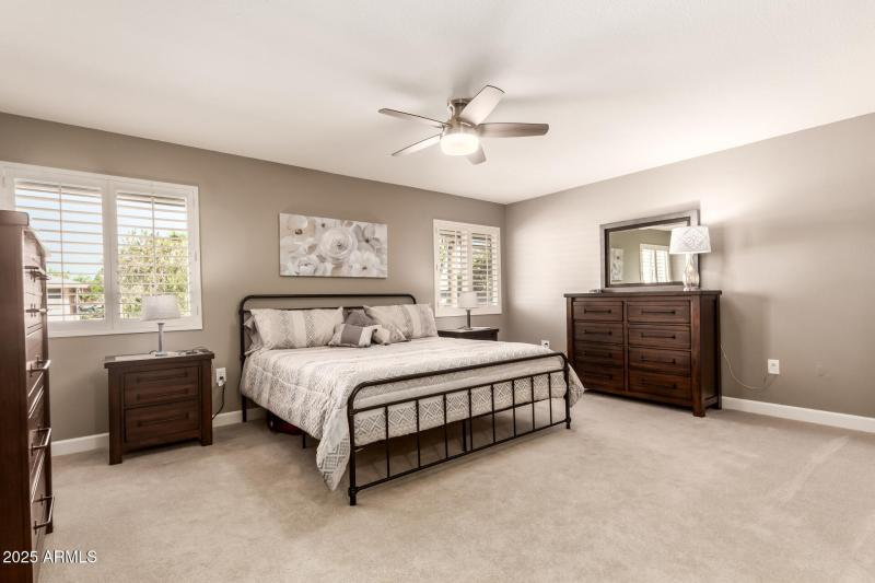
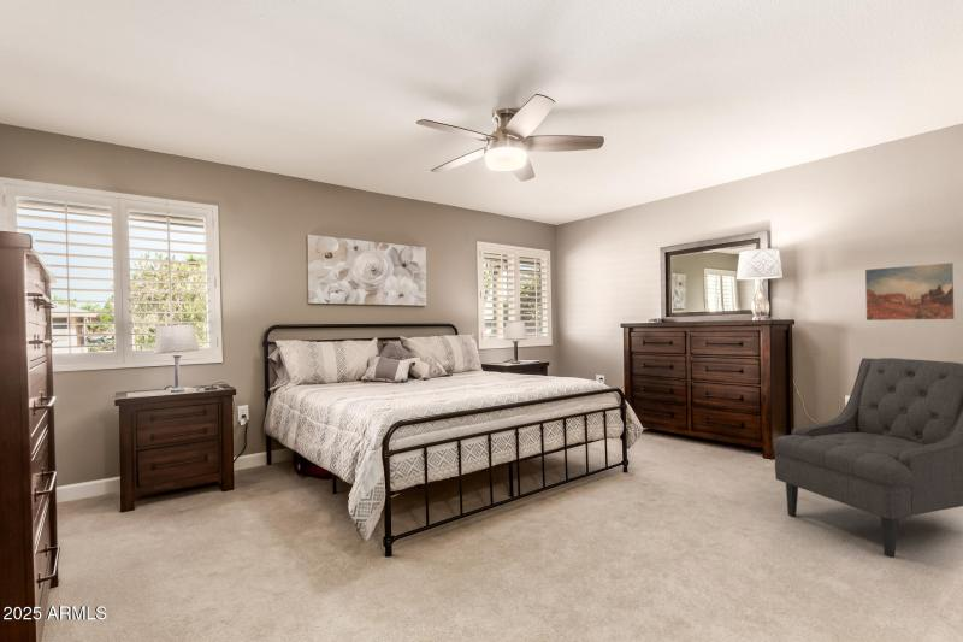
+ chair [773,357,963,559]
+ wall art [864,261,955,322]
